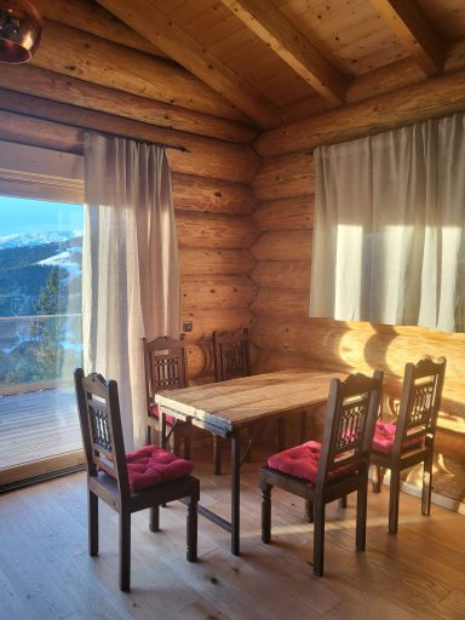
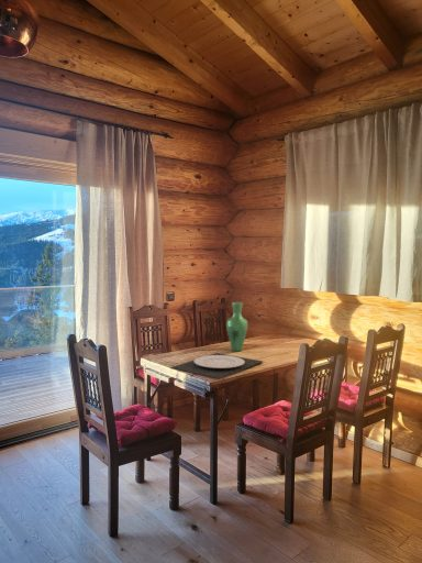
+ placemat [169,352,264,380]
+ vase [225,301,249,352]
